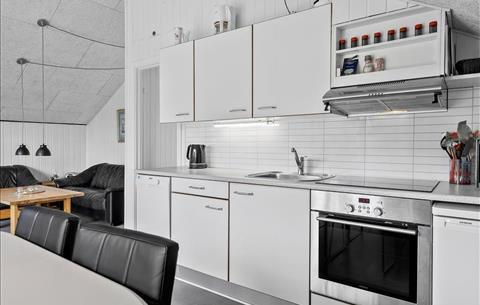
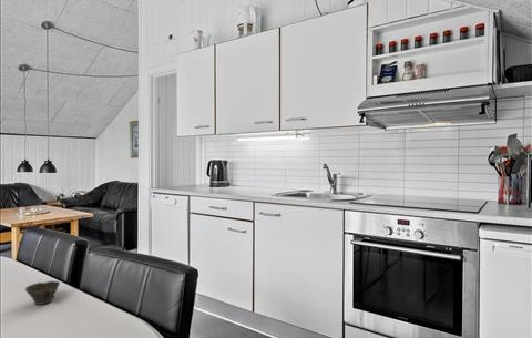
+ cup [24,280,61,306]
